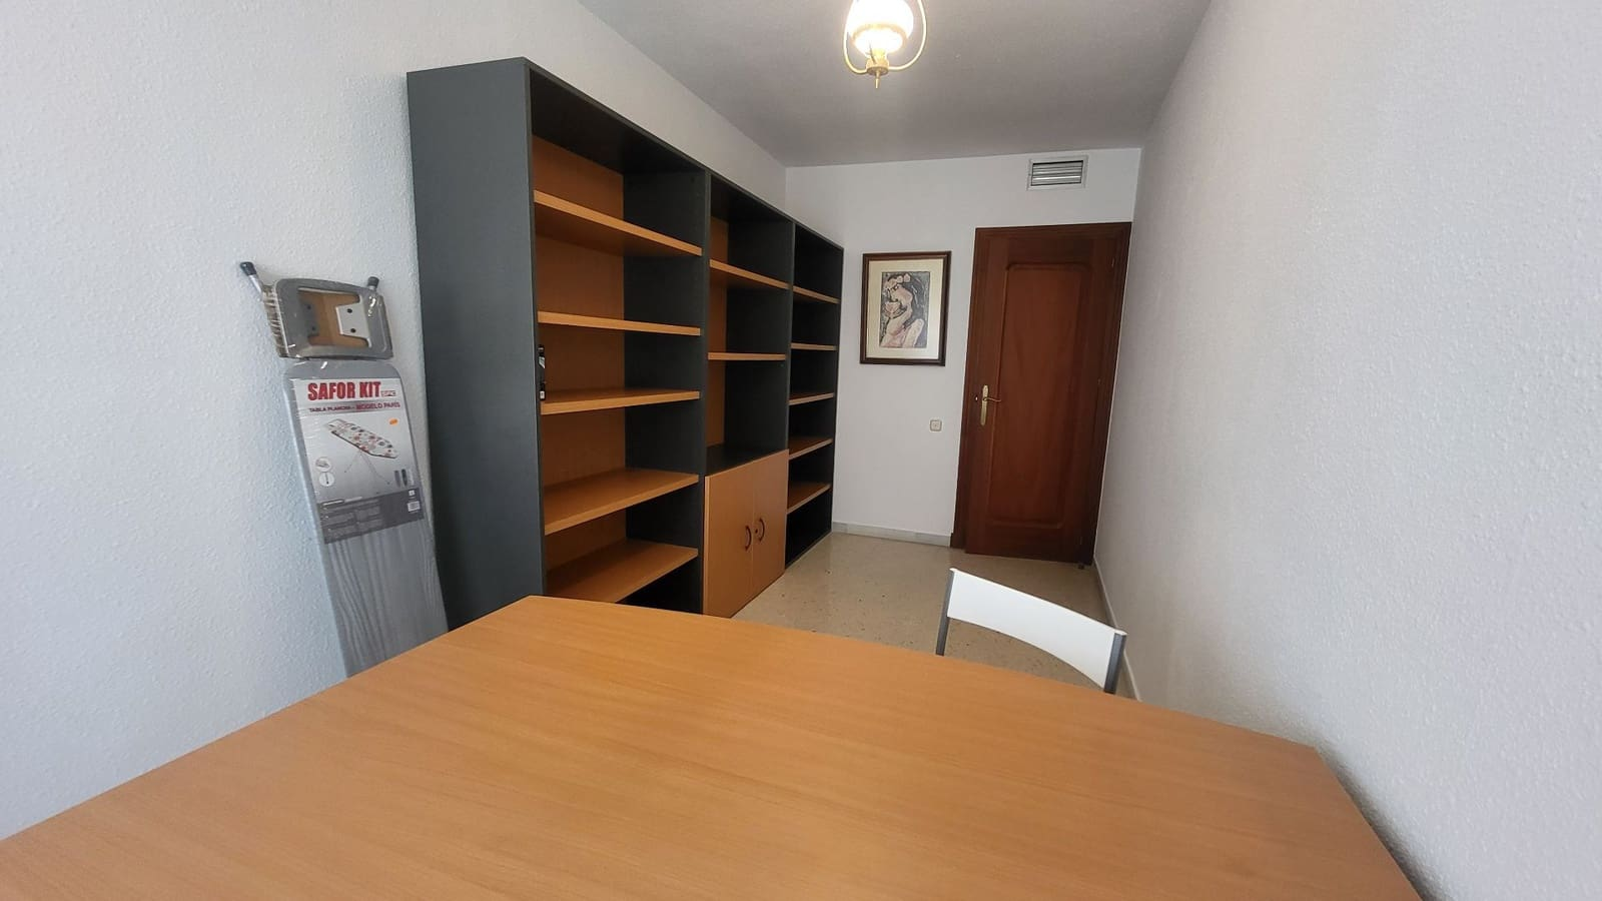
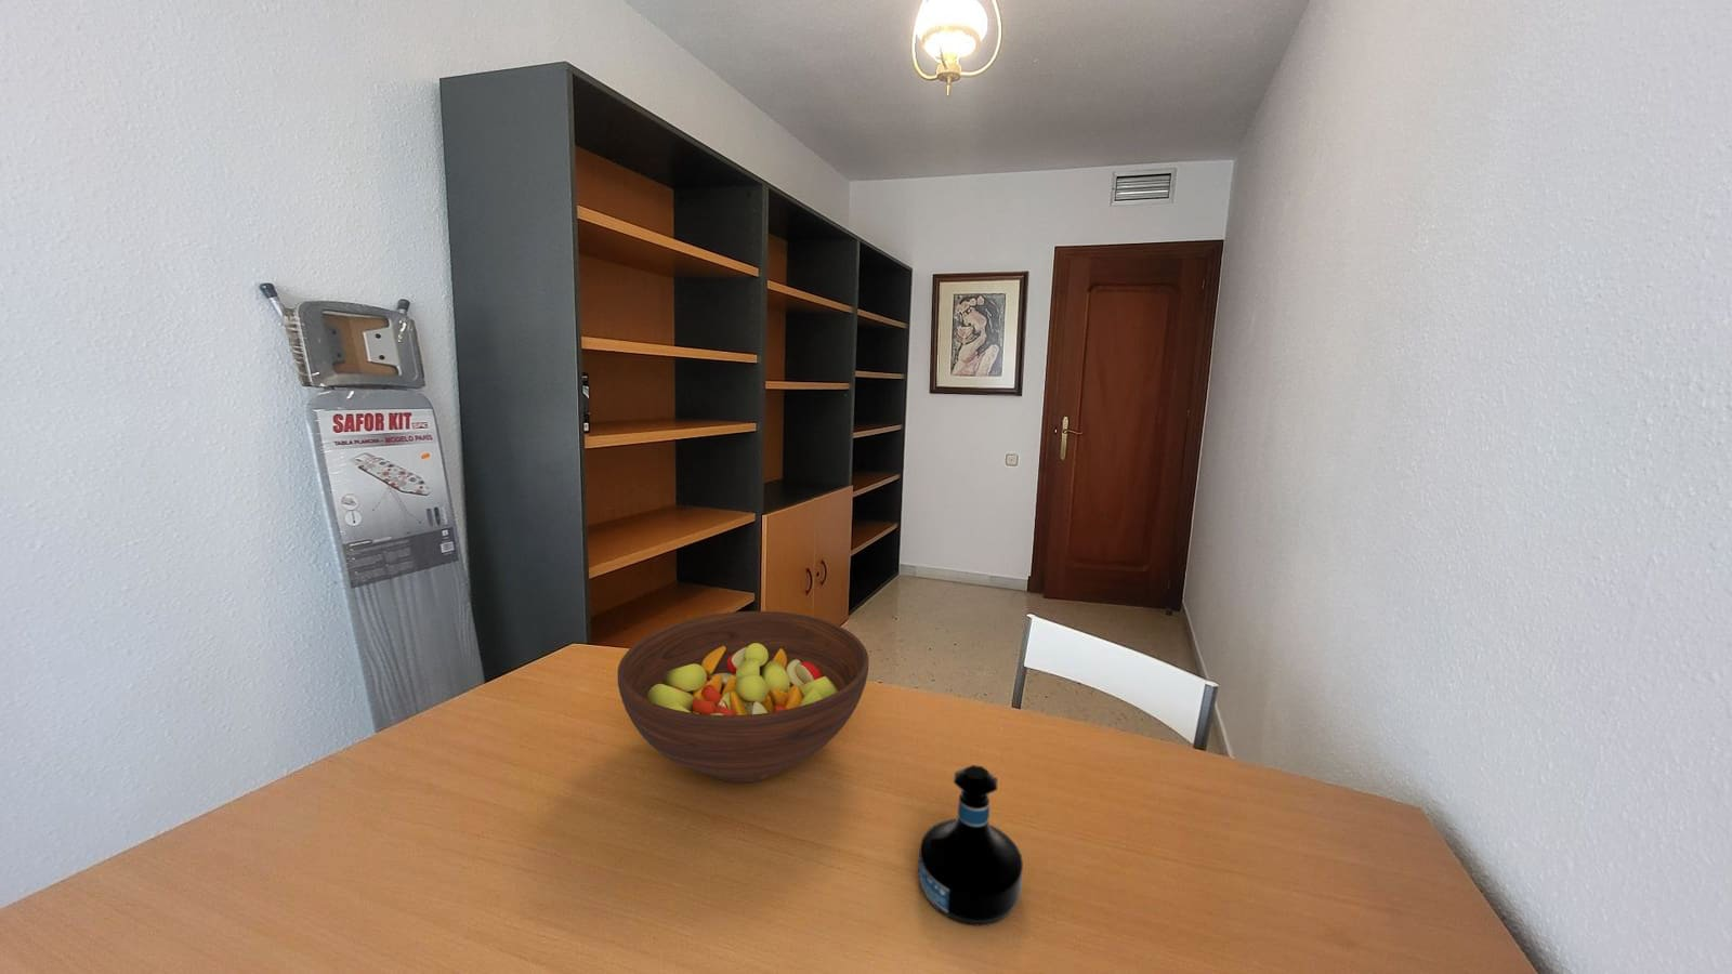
+ fruit bowl [617,610,870,784]
+ tequila bottle [917,764,1024,928]
